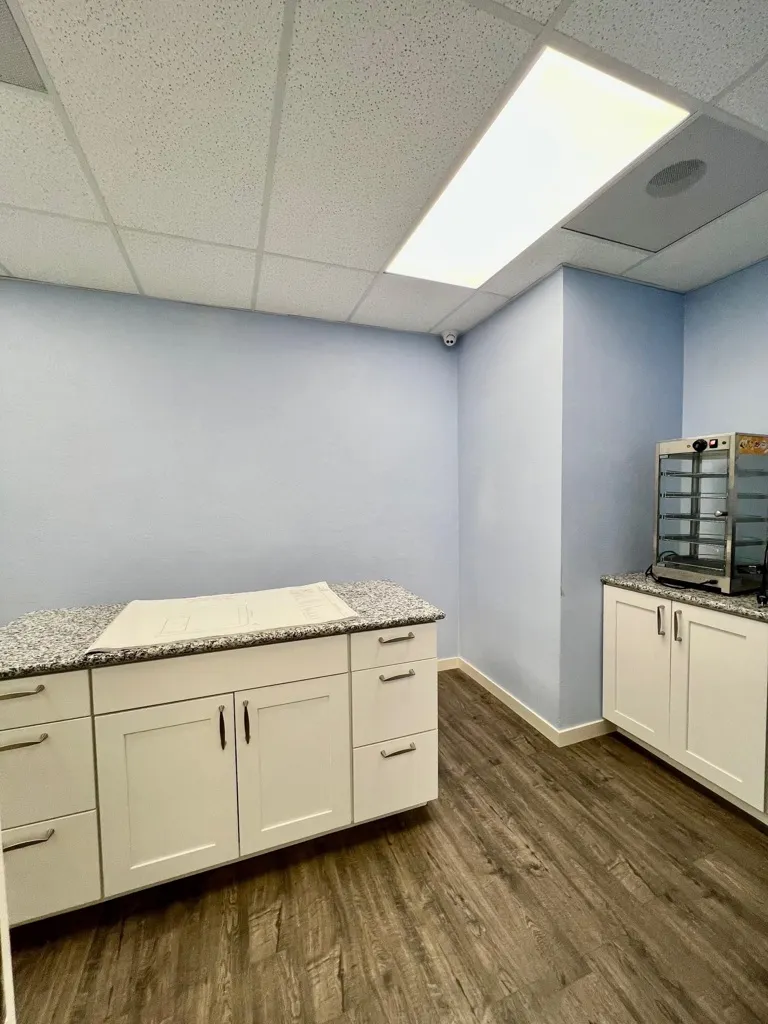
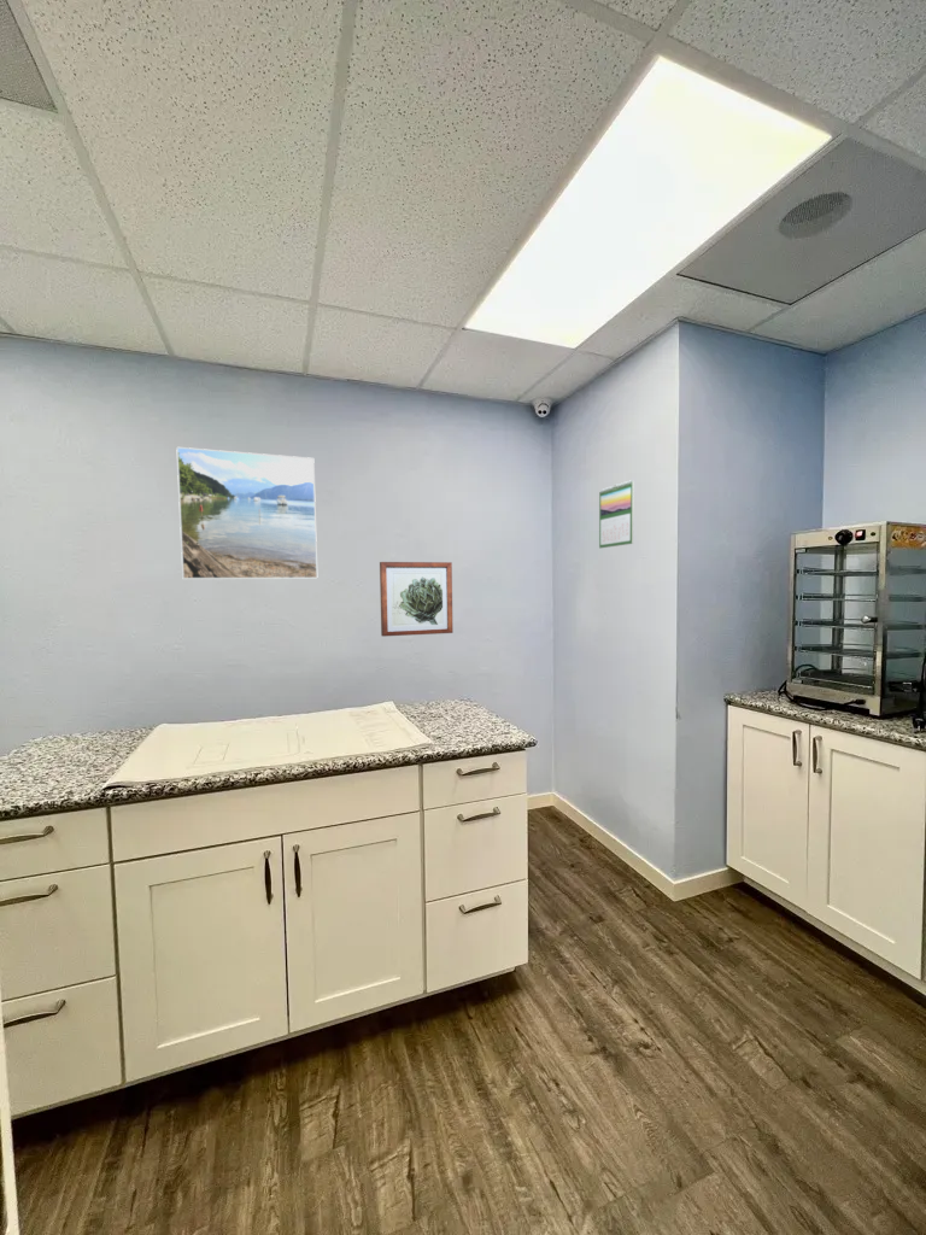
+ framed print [175,446,318,580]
+ calendar [598,479,635,549]
+ wall art [379,561,455,638]
